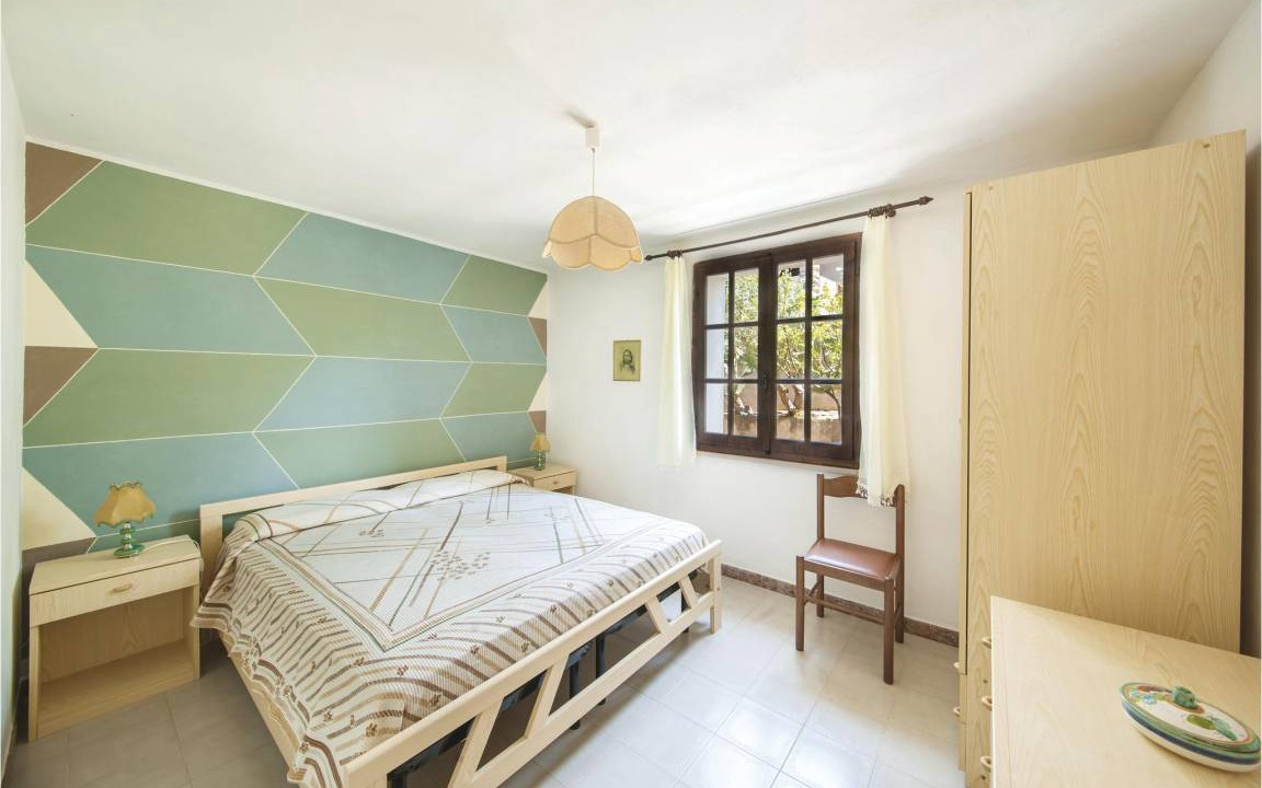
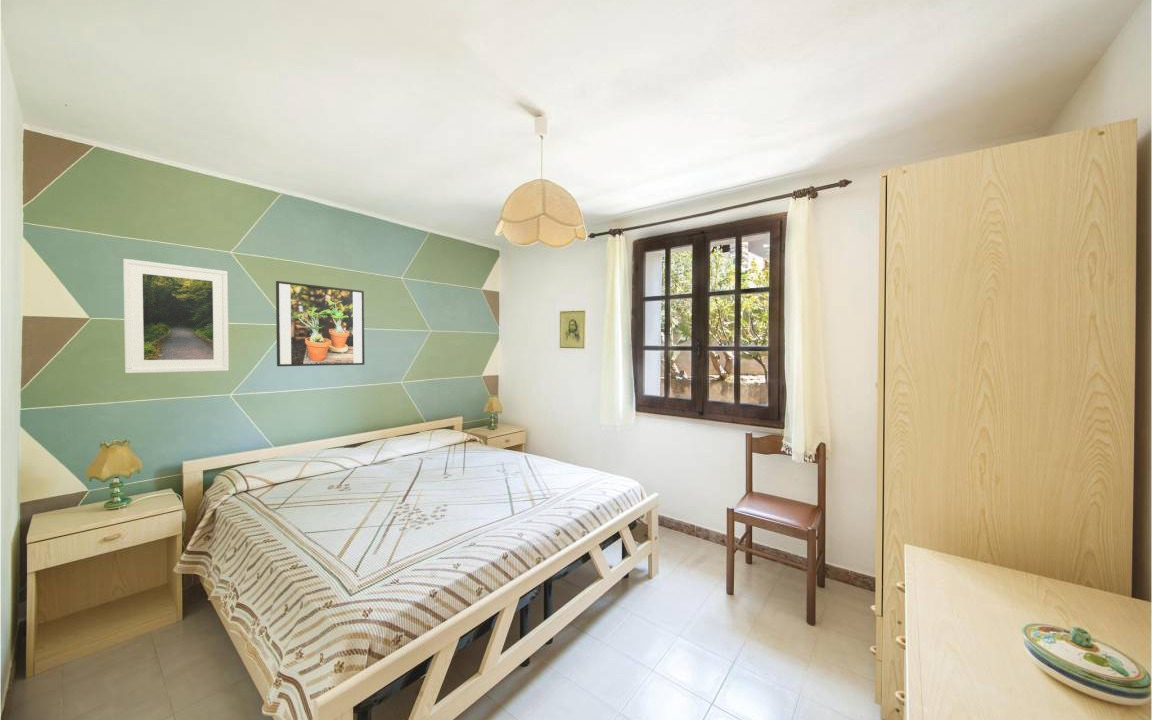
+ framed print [122,258,230,374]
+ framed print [275,280,365,367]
